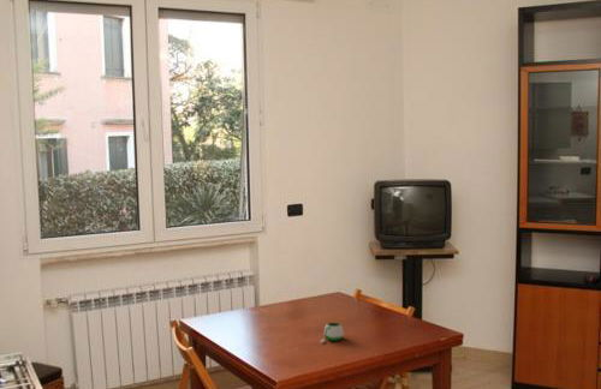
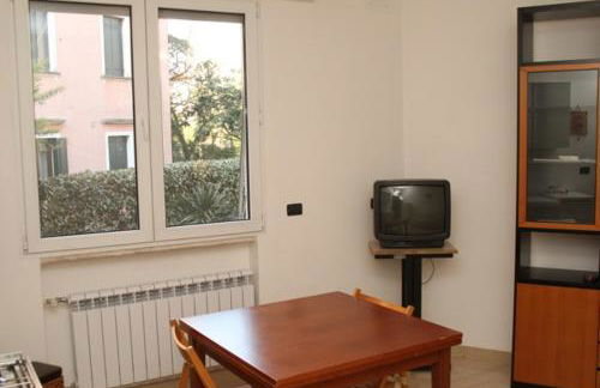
- mug [319,322,345,343]
